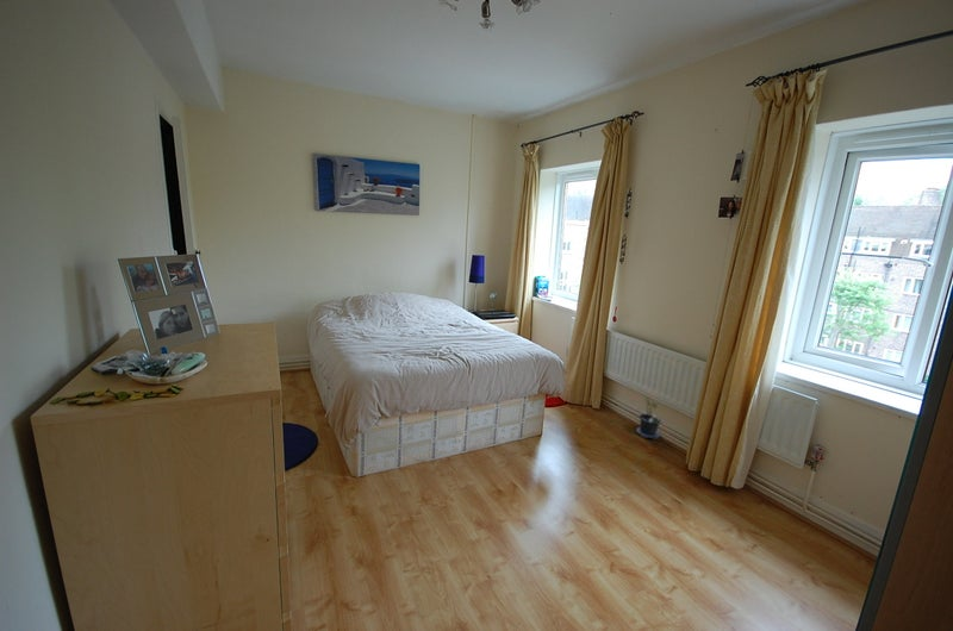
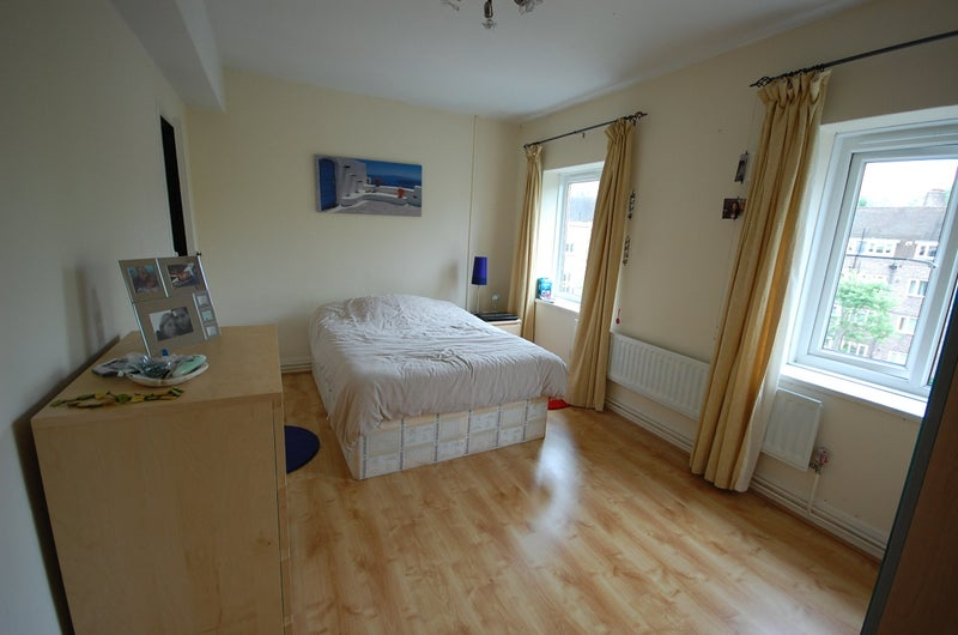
- potted plant [635,395,662,442]
